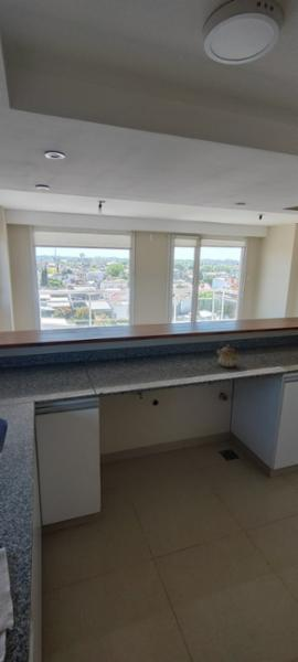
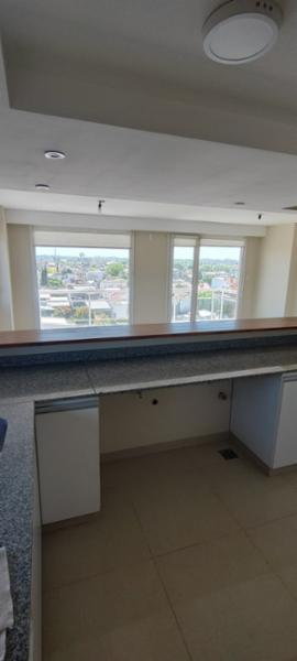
- teapot [215,343,242,369]
